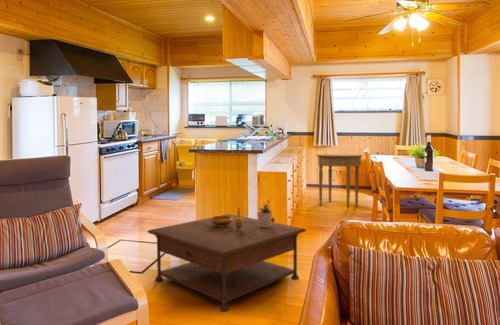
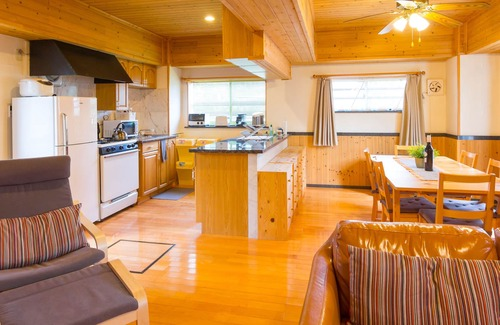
- potted plant [256,201,274,227]
- decorative bowl [210,206,243,230]
- coffee table [146,213,307,313]
- side table [315,153,364,210]
